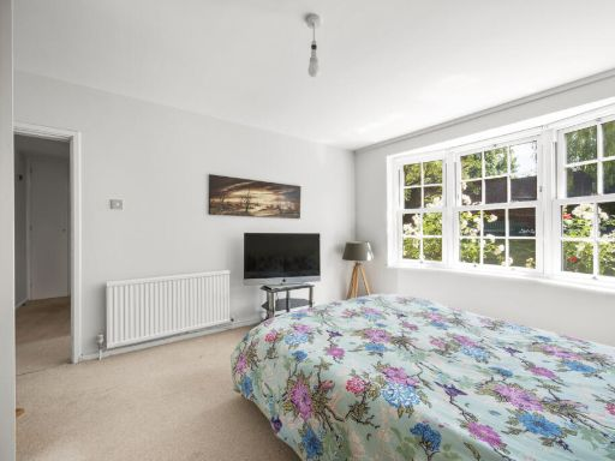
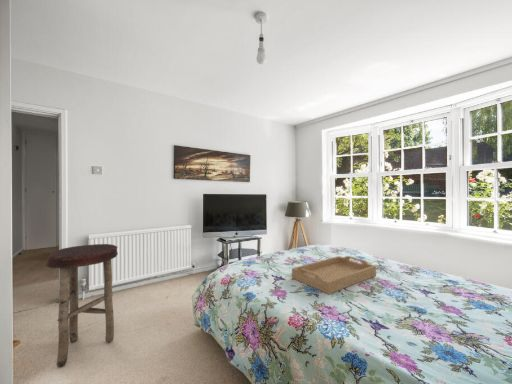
+ stool [45,243,119,368]
+ serving tray [291,255,377,295]
